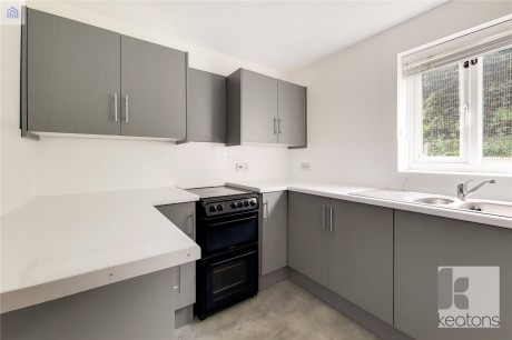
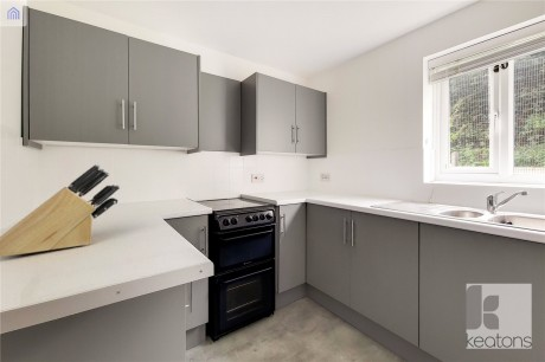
+ knife block [0,163,121,258]
